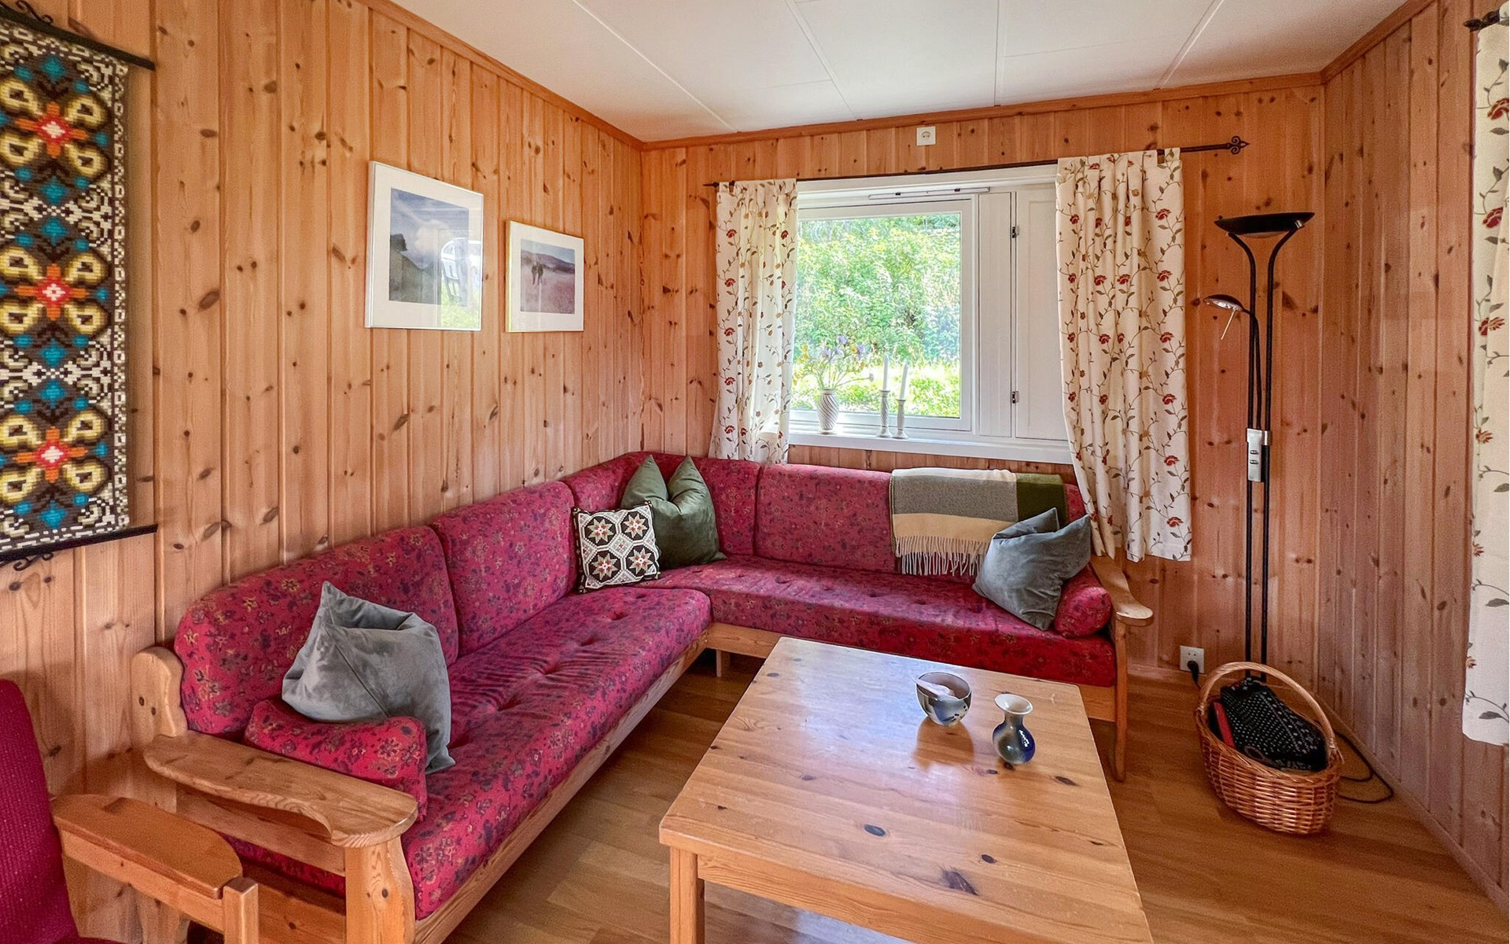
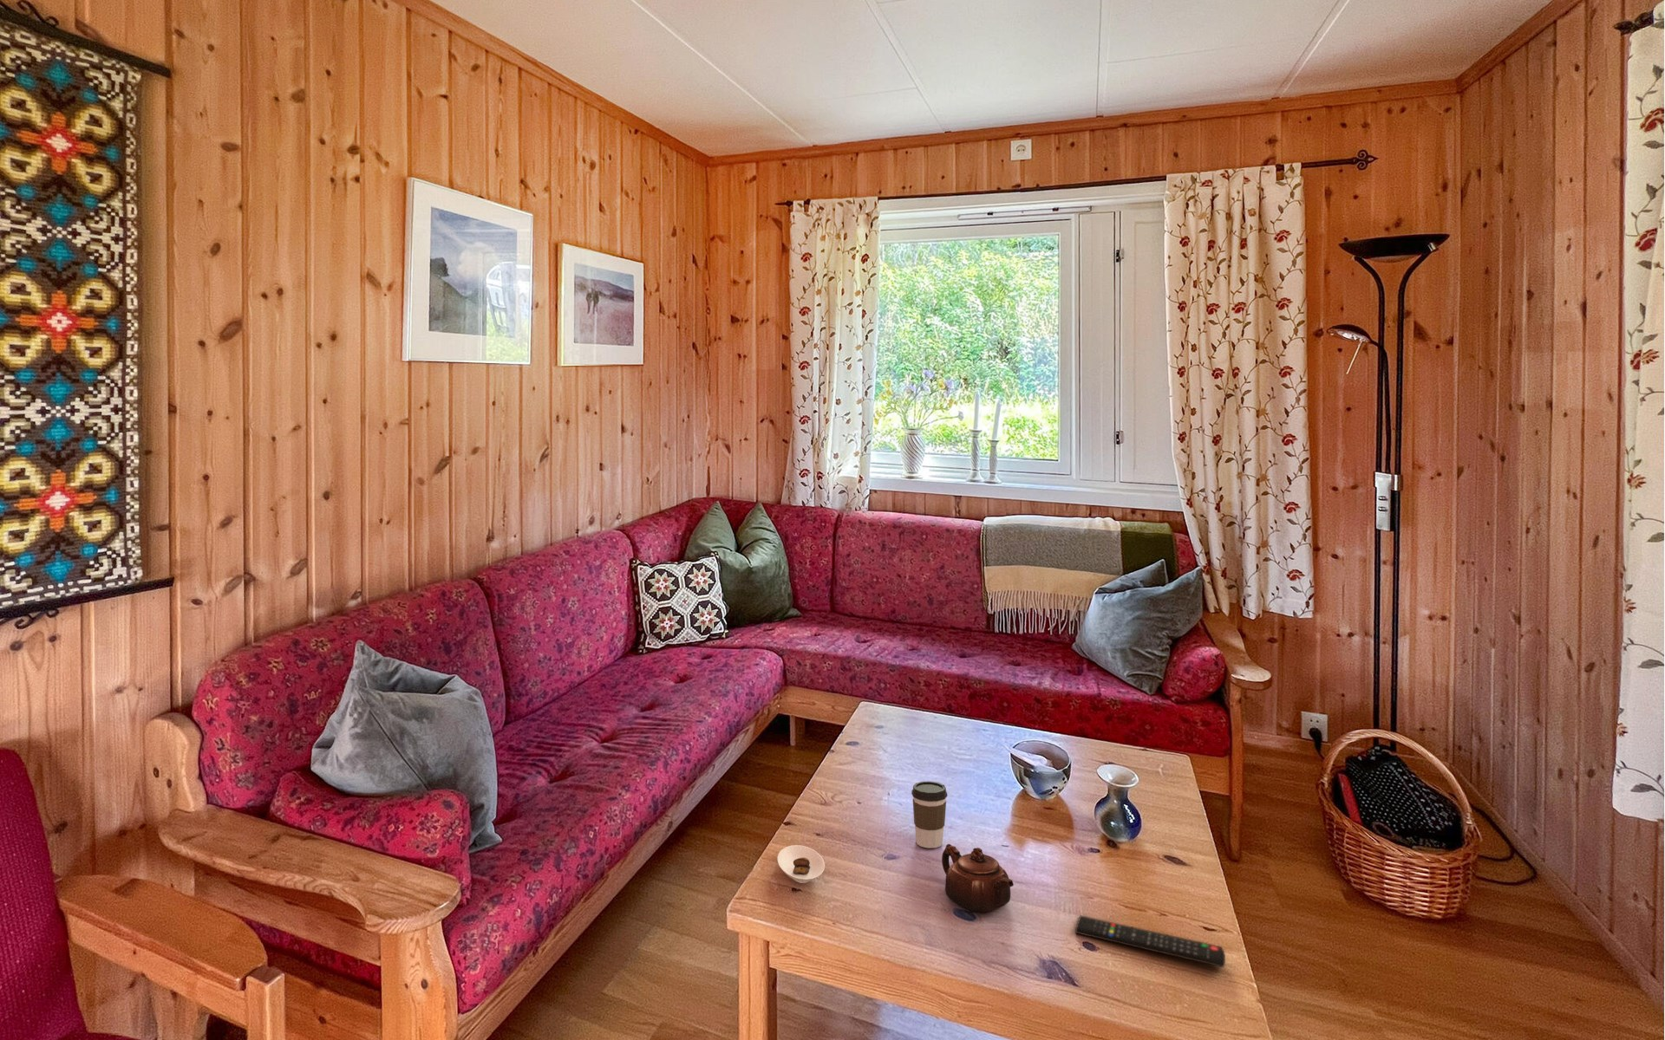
+ remote control [1074,914,1226,968]
+ coffee cup [911,780,948,849]
+ saucer [777,845,826,884]
+ teapot [941,844,1014,914]
